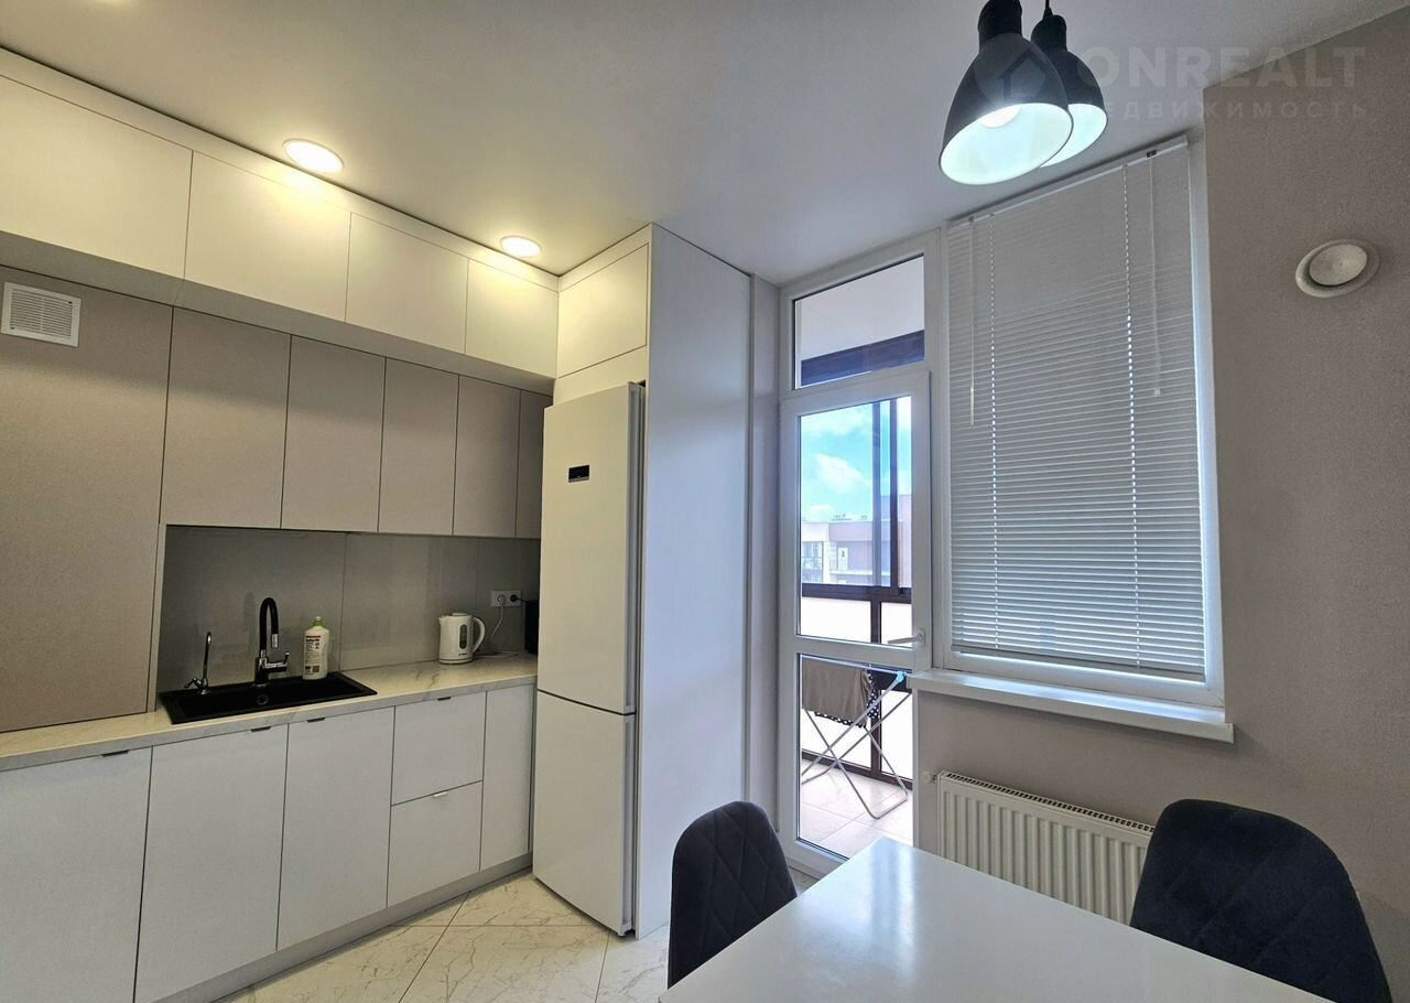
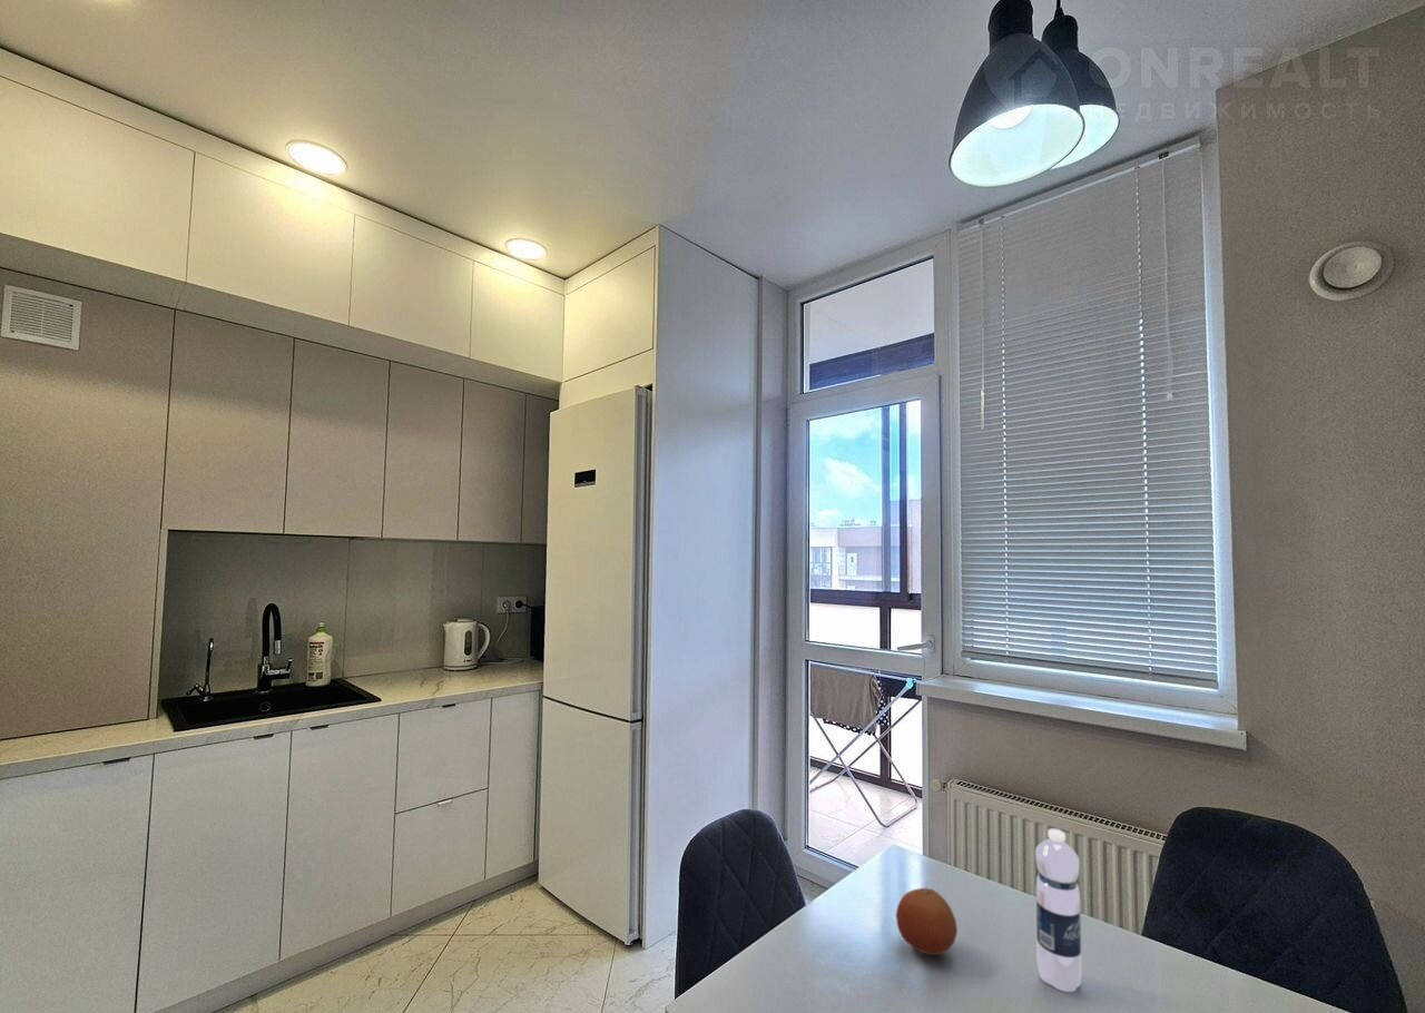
+ water bottle [1034,828,1083,993]
+ fruit [895,887,959,956]
